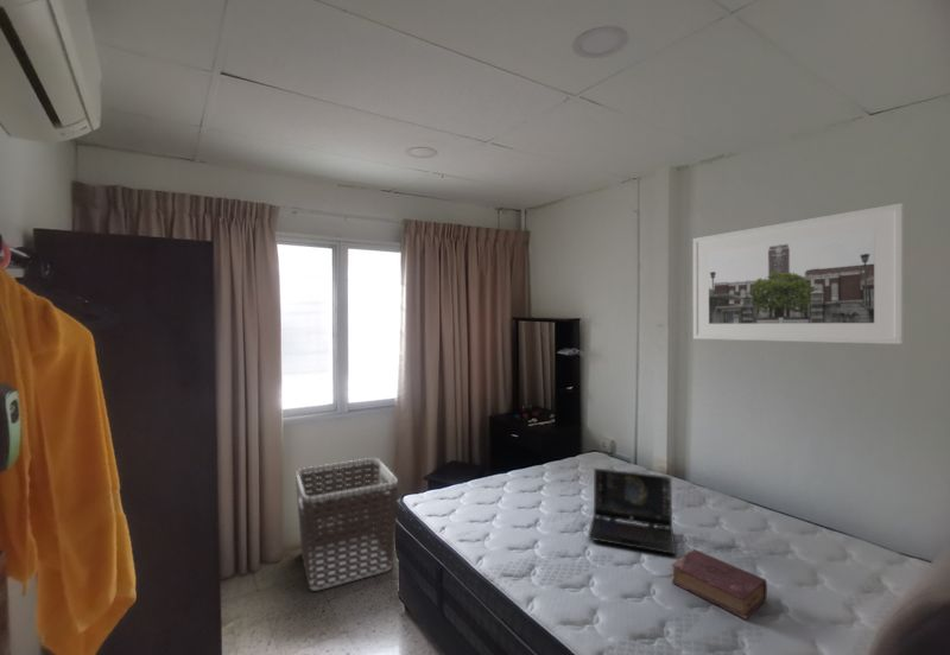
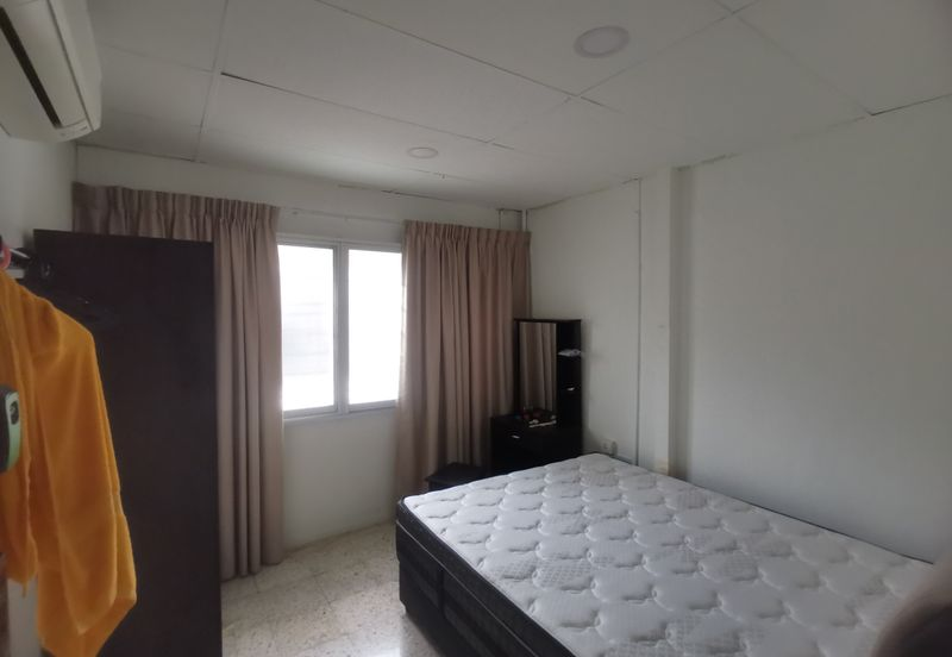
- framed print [692,202,905,345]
- book [671,548,768,621]
- clothes hamper [294,457,399,592]
- laptop [587,468,677,555]
